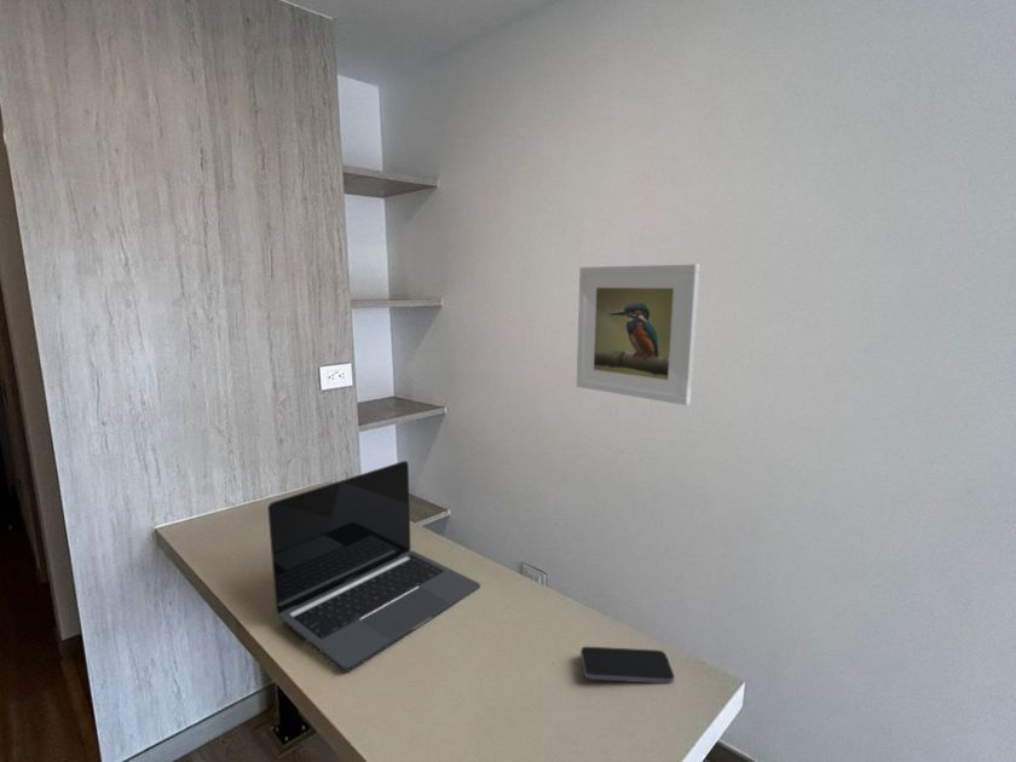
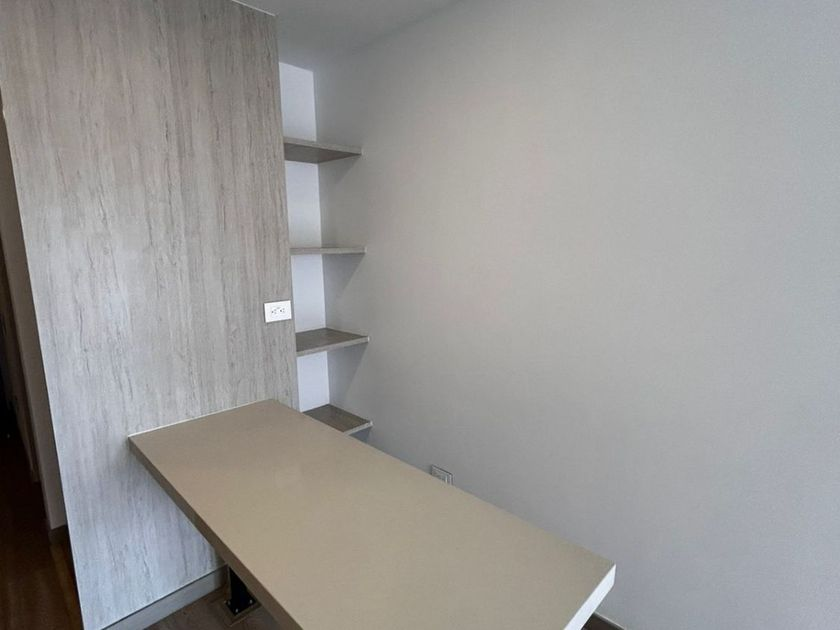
- laptop [267,460,481,672]
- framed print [576,262,700,406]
- smartphone [579,646,676,685]
